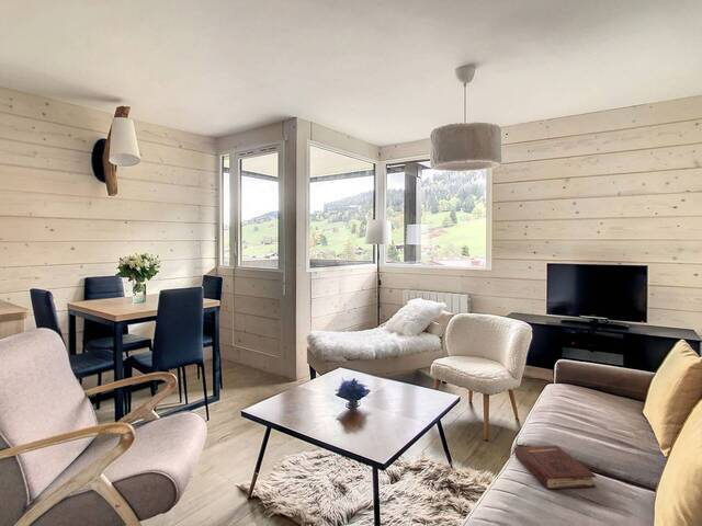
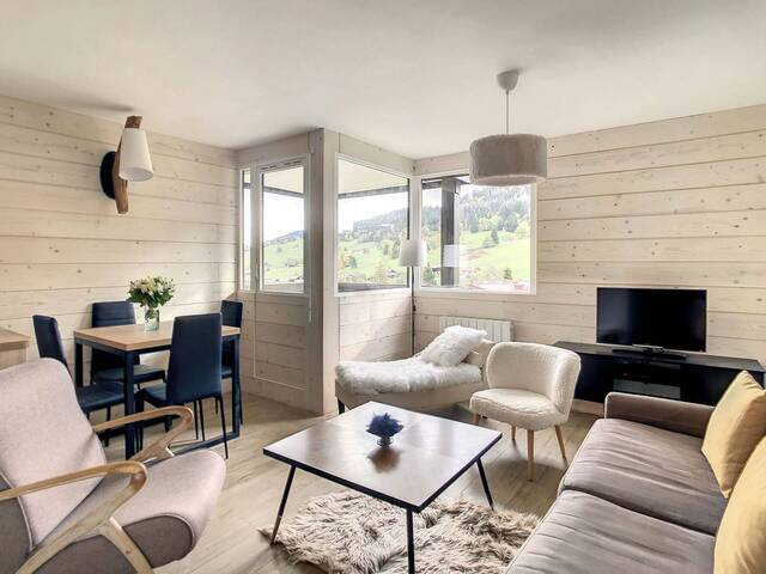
- hardback book [513,445,598,491]
